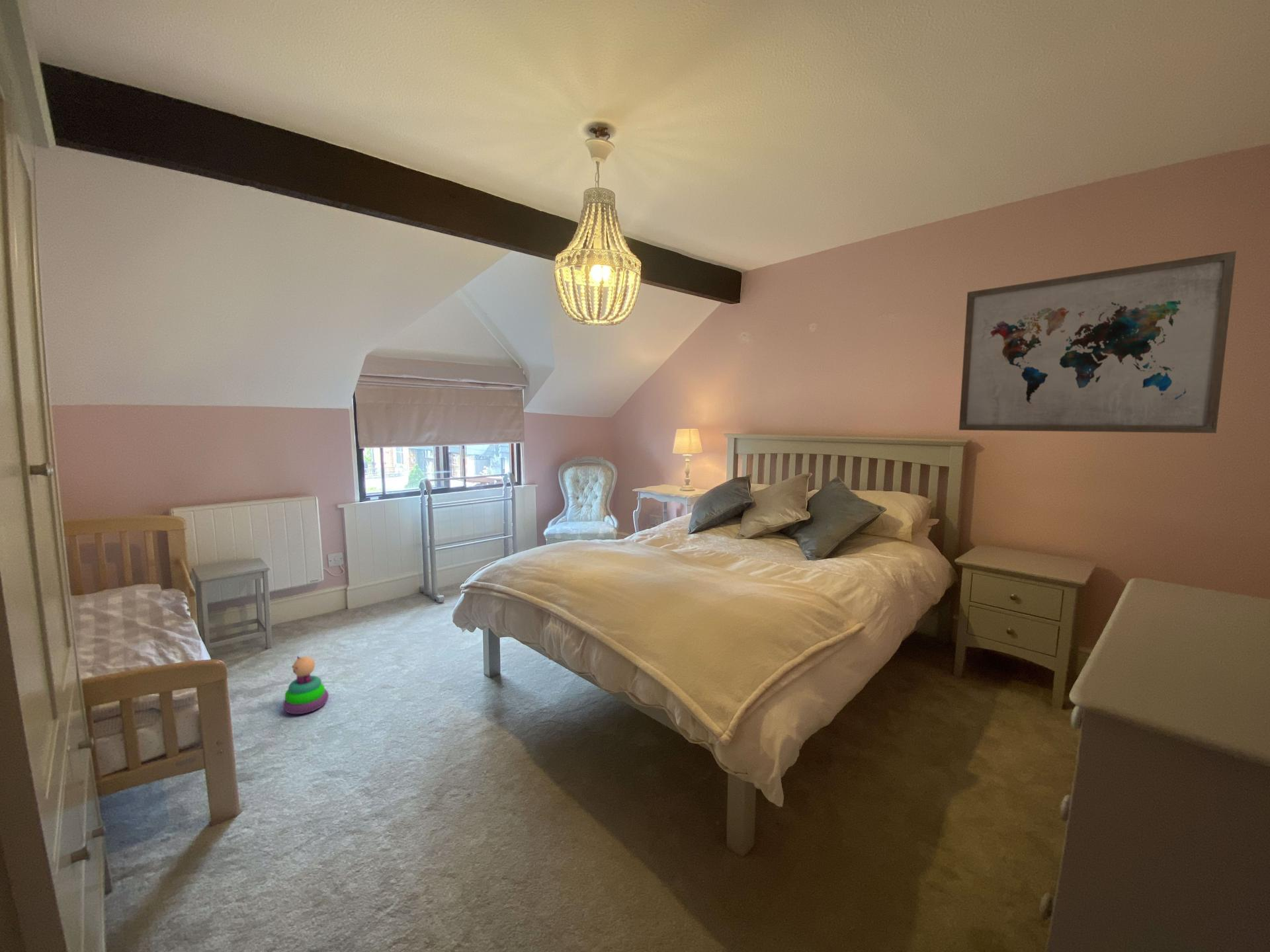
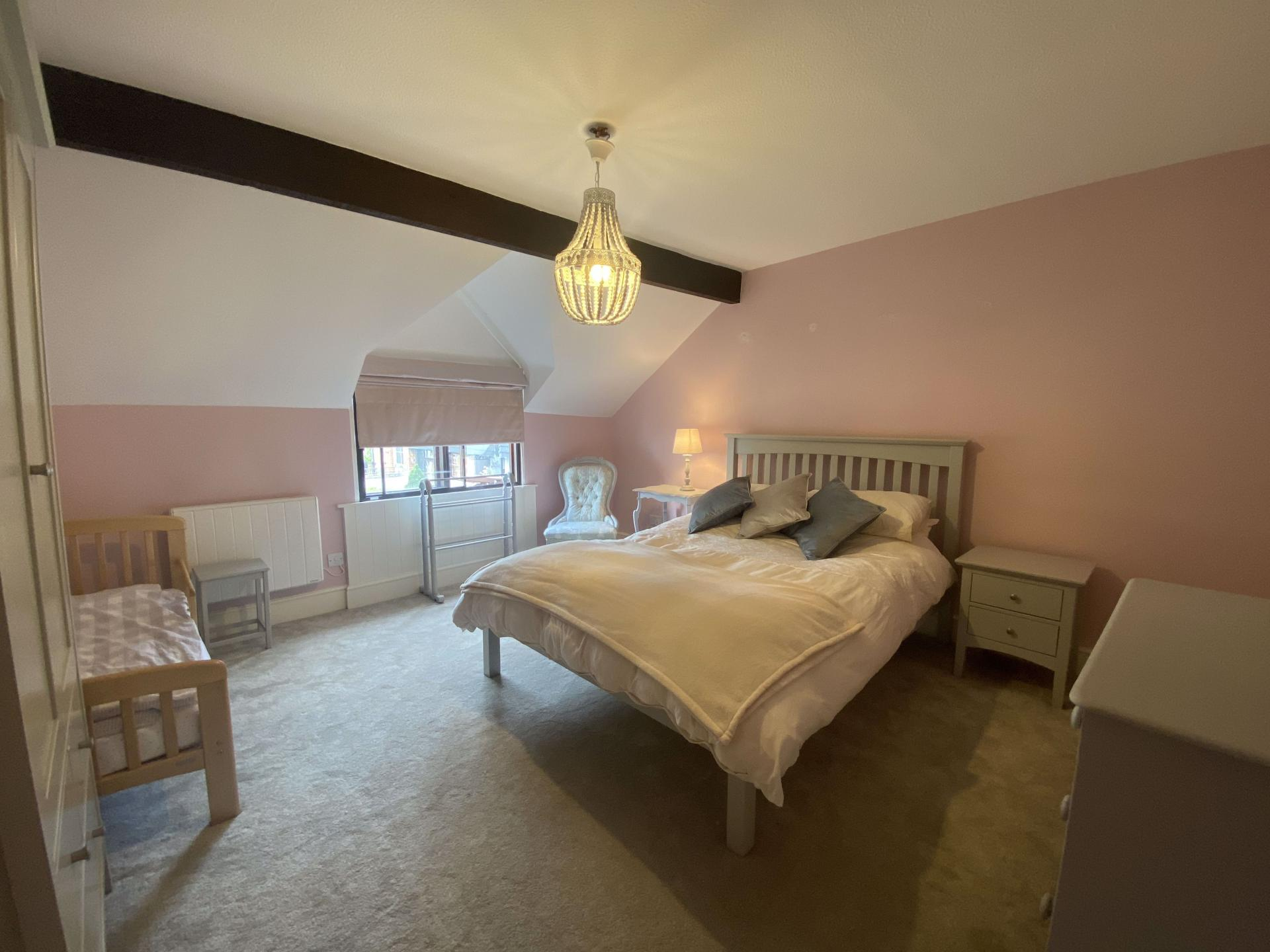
- wall art [958,251,1237,434]
- stacking toy [282,655,329,715]
